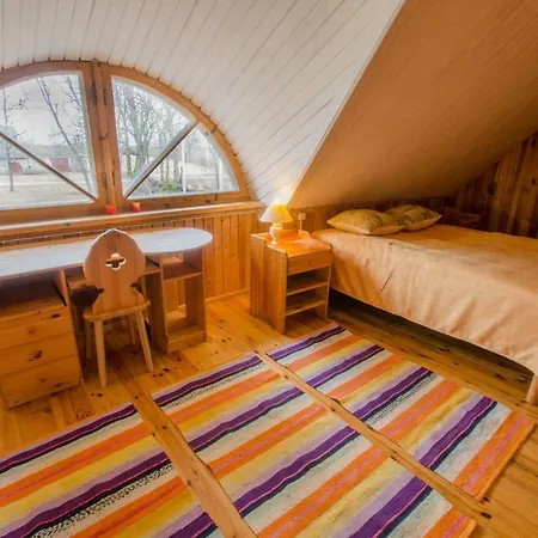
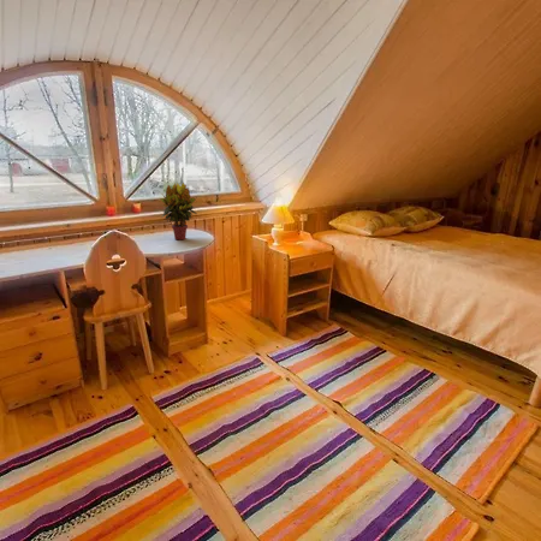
+ potted plant [159,182,198,240]
